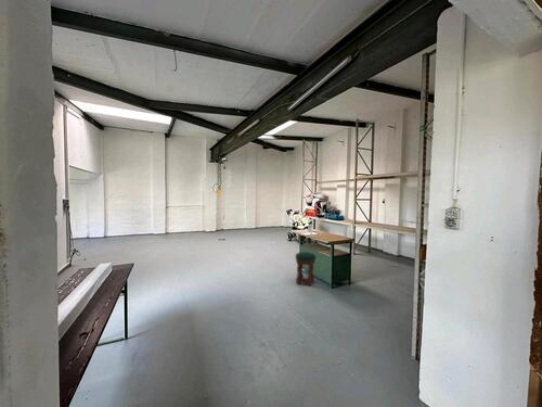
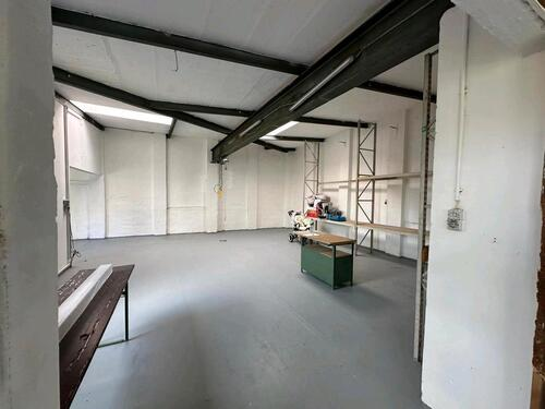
- stool [295,251,317,287]
